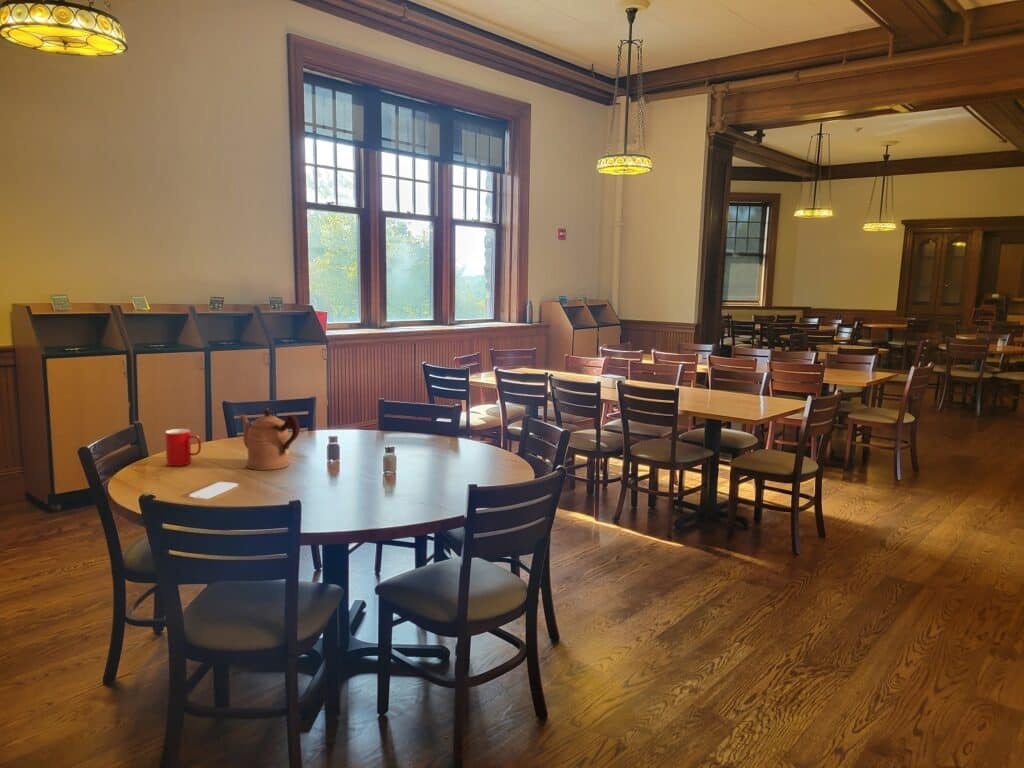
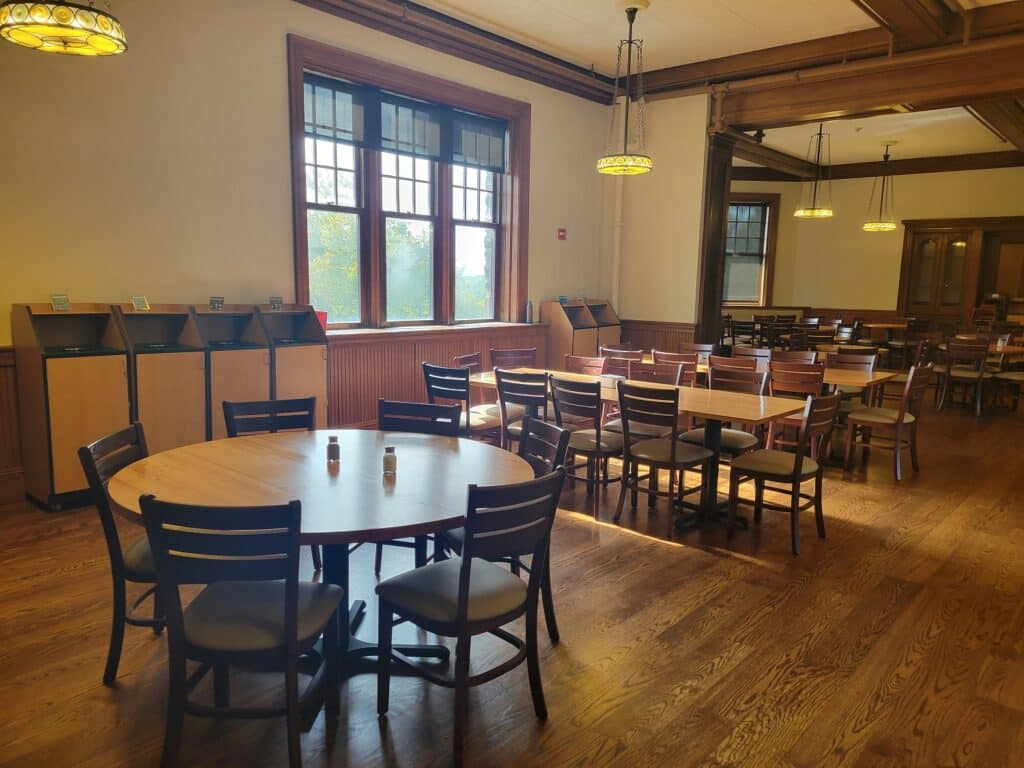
- coffeepot [238,407,301,471]
- cup [164,428,202,467]
- smartphone [189,481,239,499]
